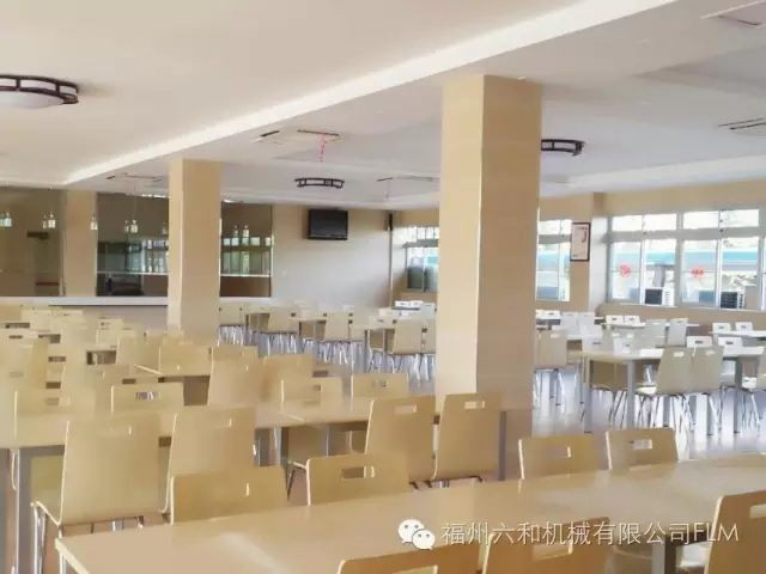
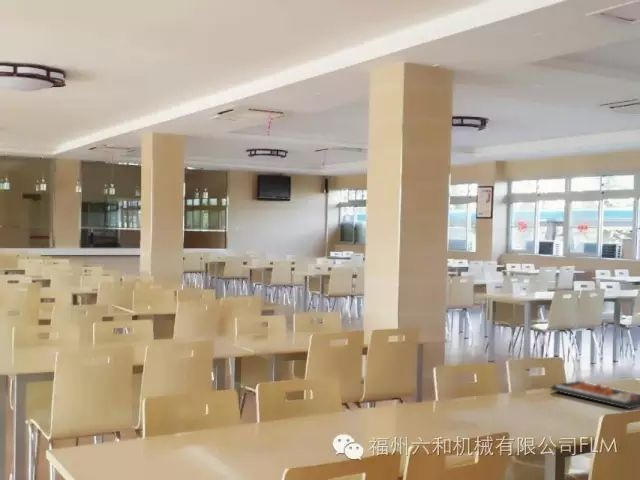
+ food tray [550,380,640,410]
